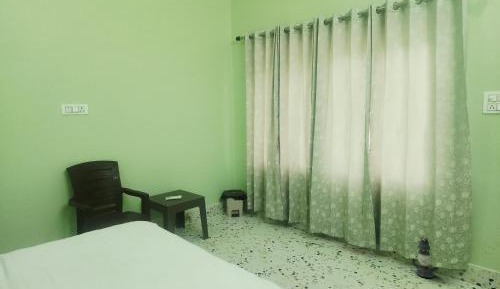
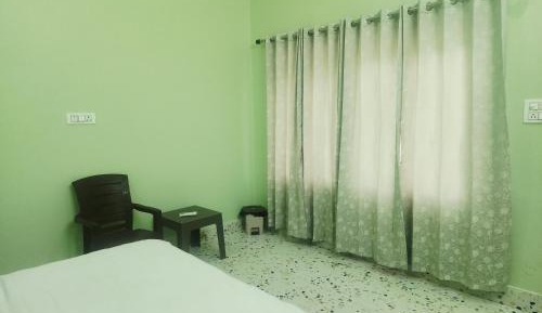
- lantern [410,235,440,279]
